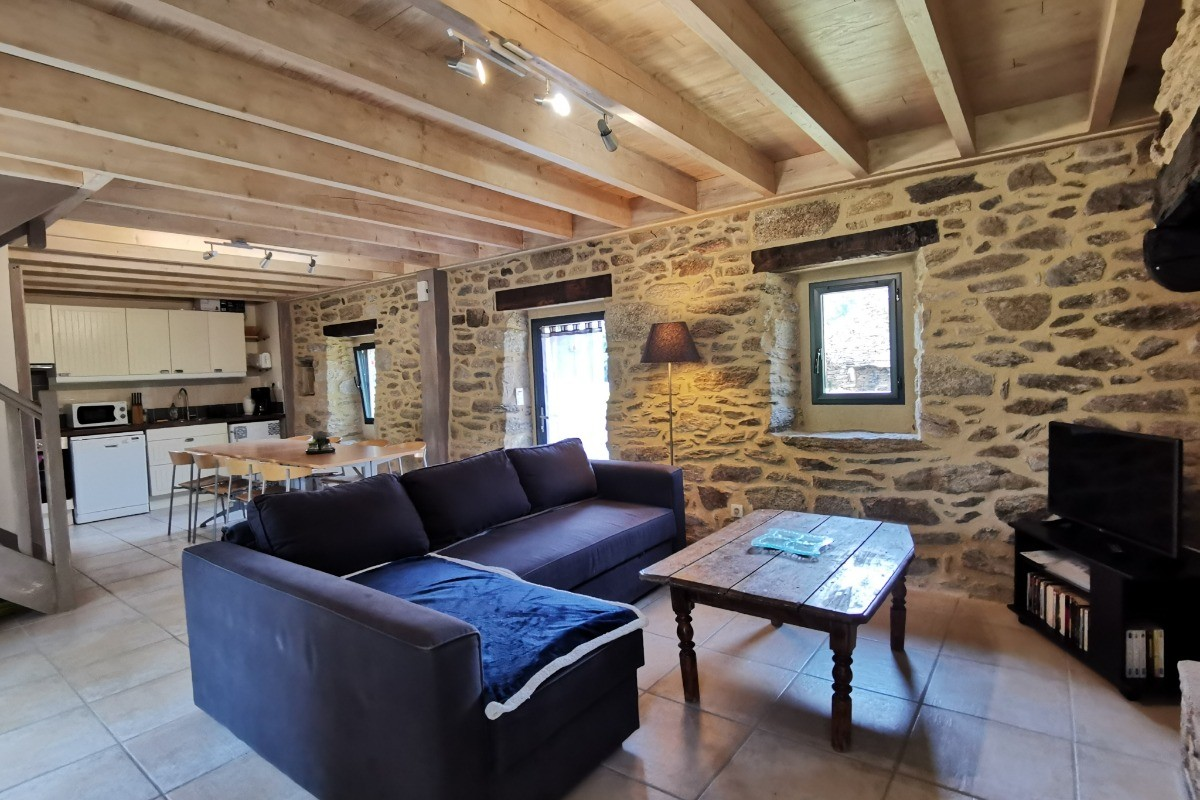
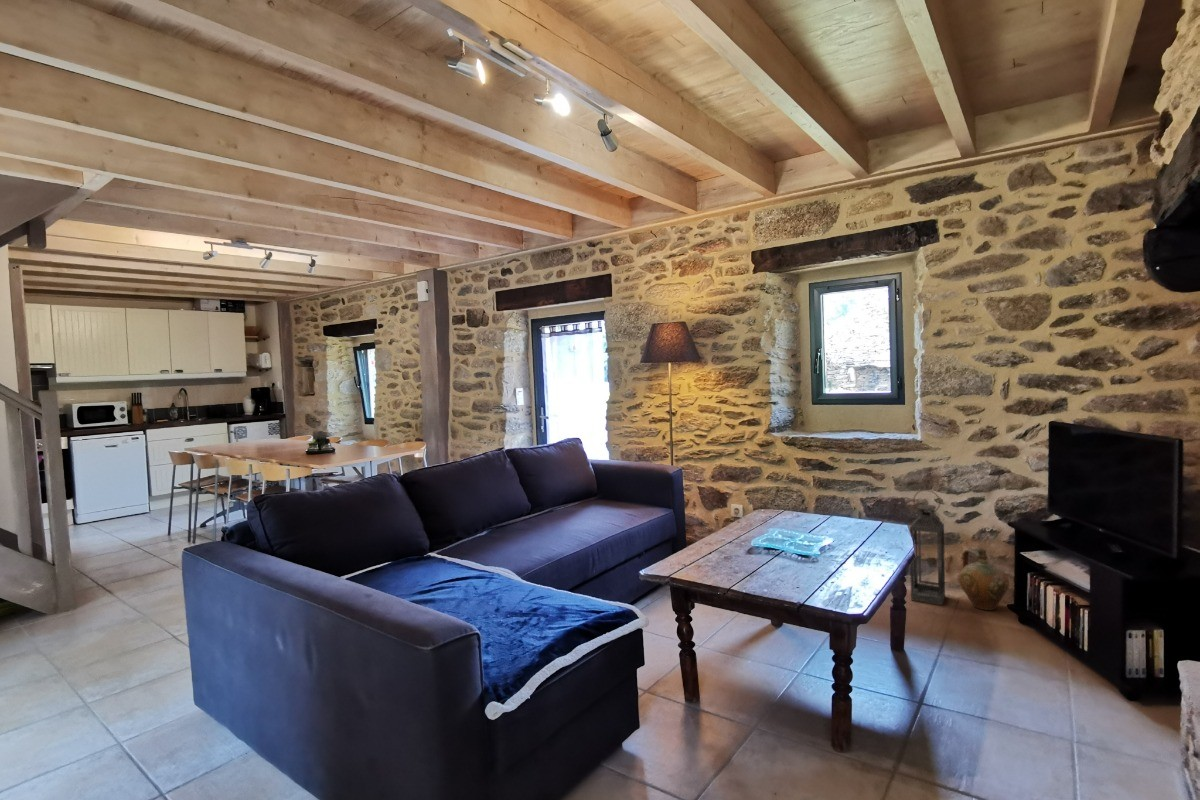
+ ceramic jug [958,548,1010,611]
+ lantern [909,489,946,606]
